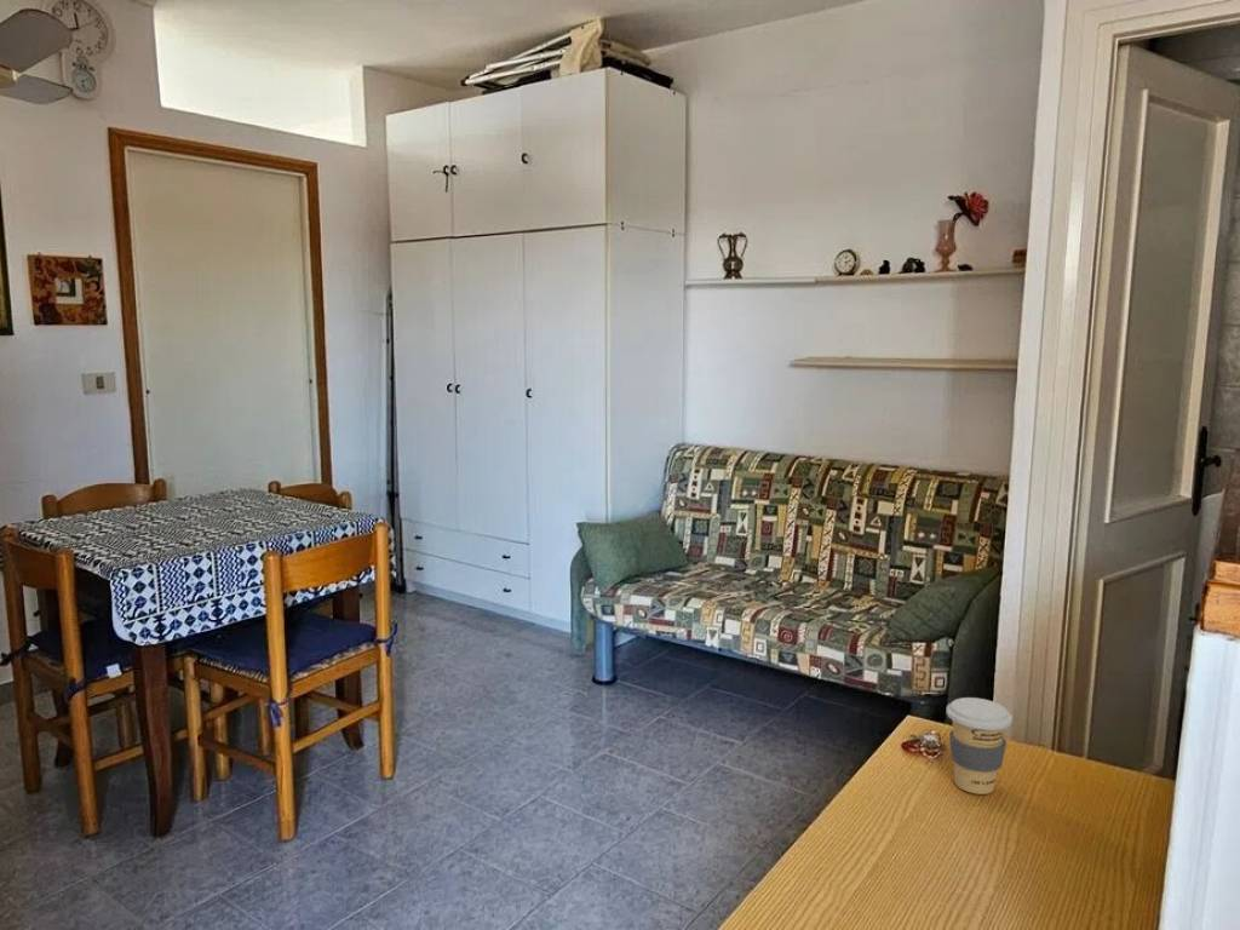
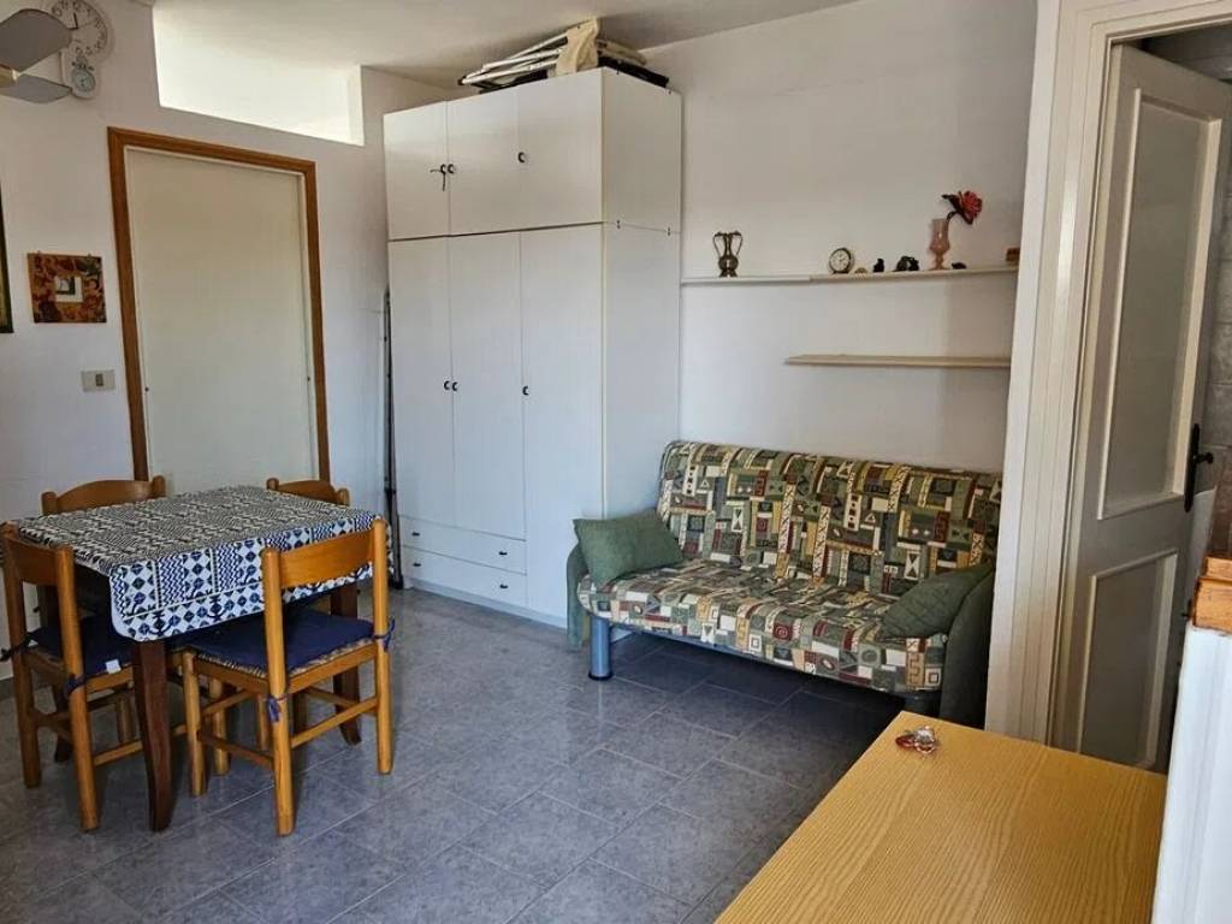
- coffee cup [946,696,1014,796]
